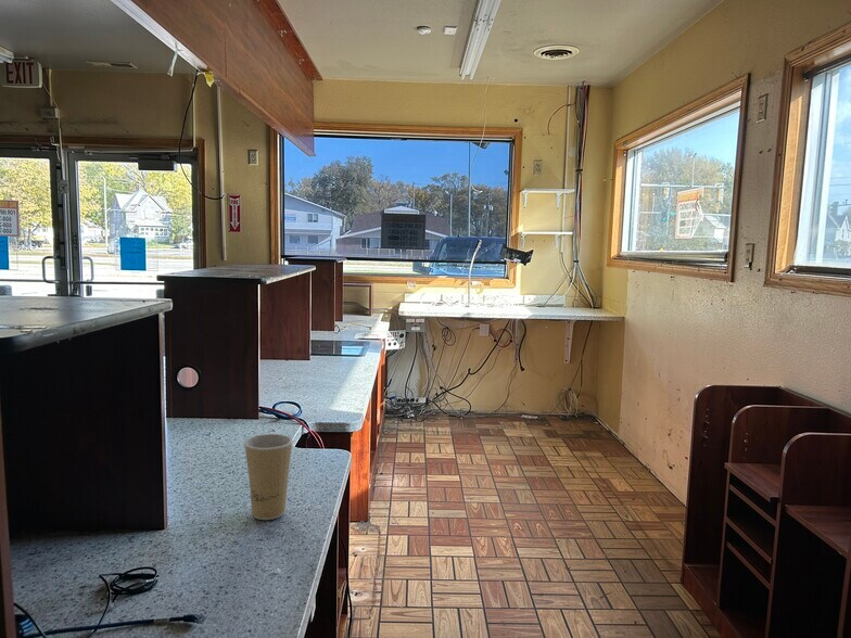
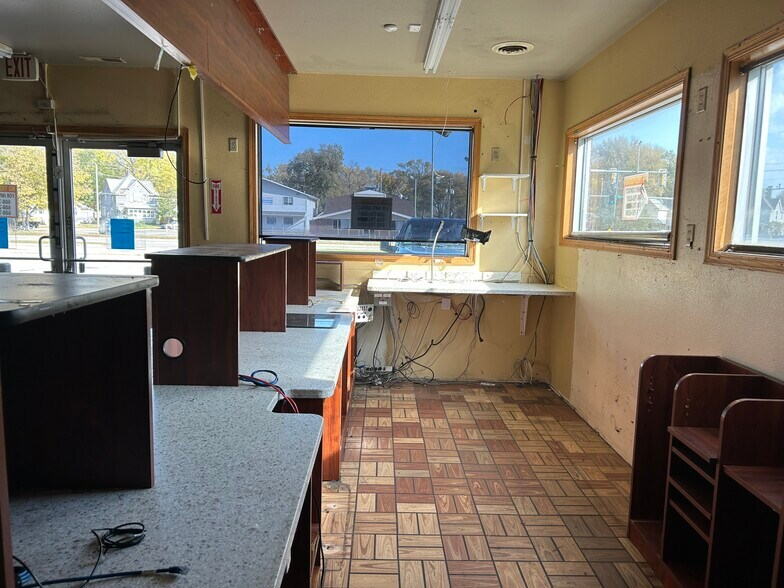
- paper cup [243,433,294,521]
